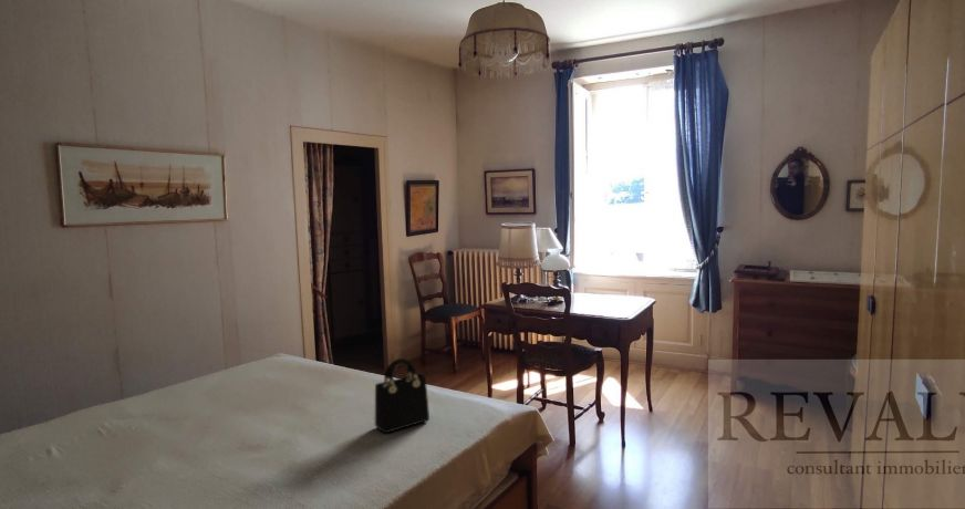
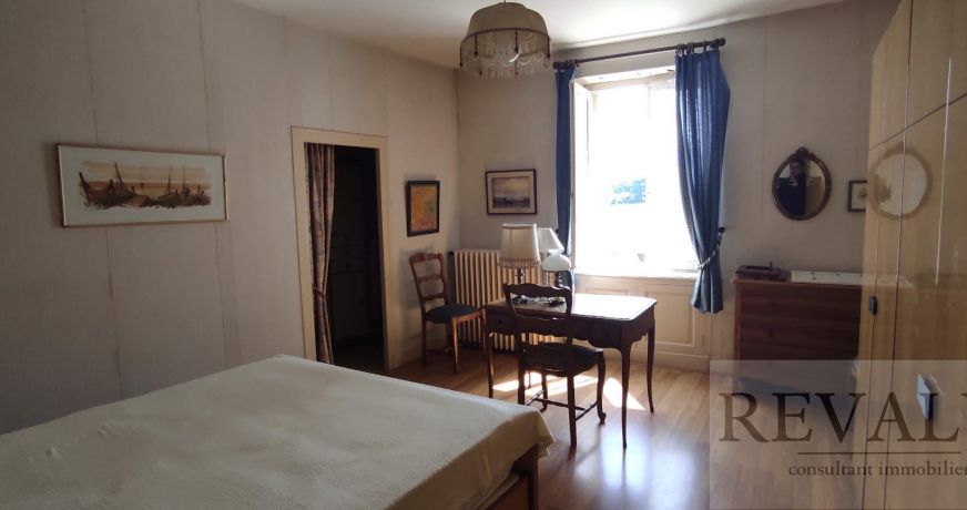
- handbag [374,357,430,434]
